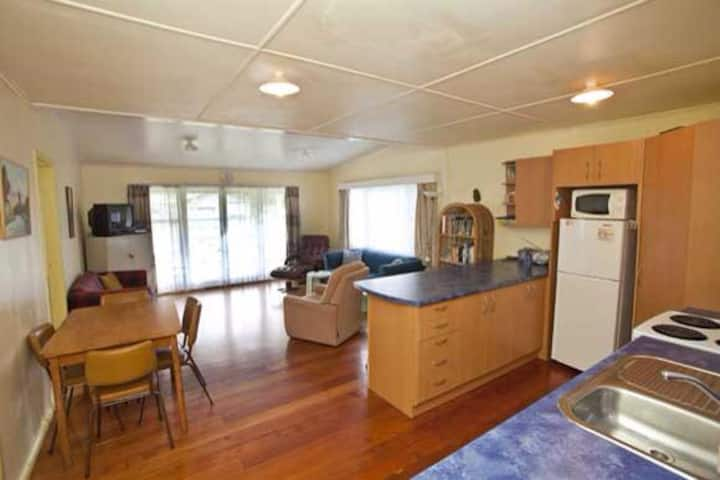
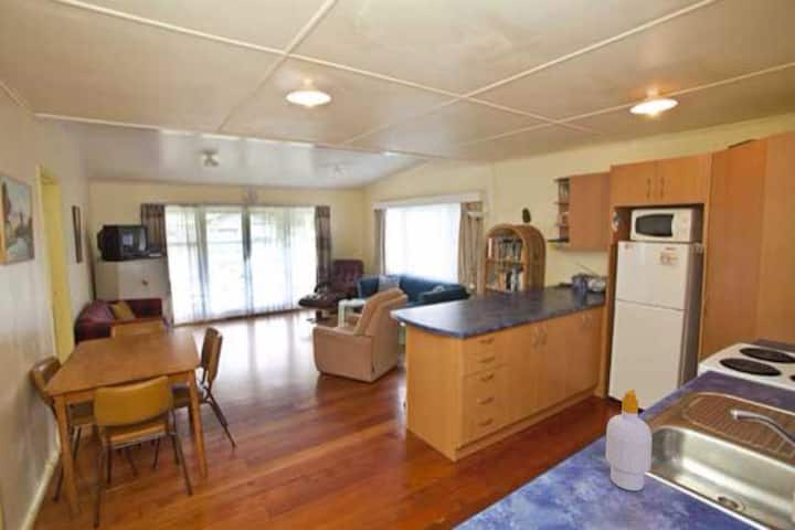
+ soap bottle [605,389,653,491]
